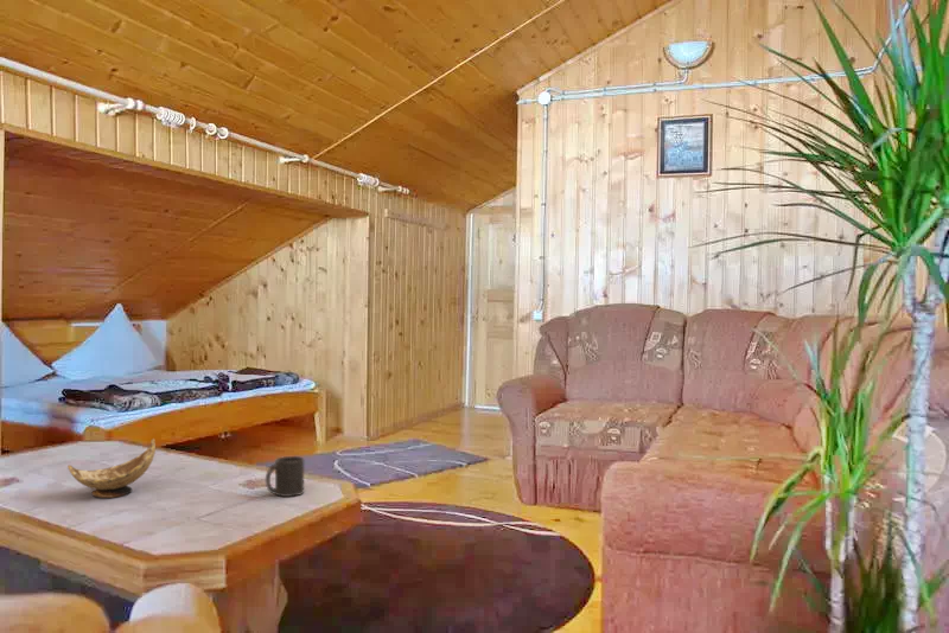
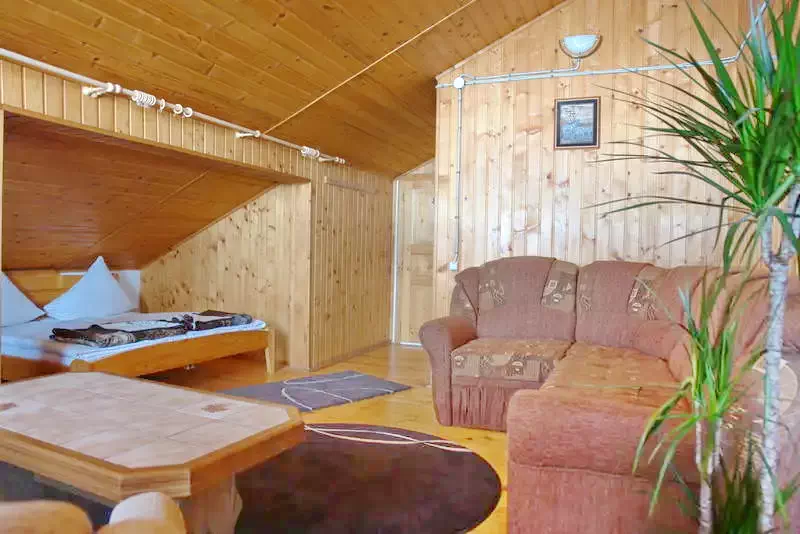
- mug [265,455,305,498]
- decorative bowl [66,437,157,499]
